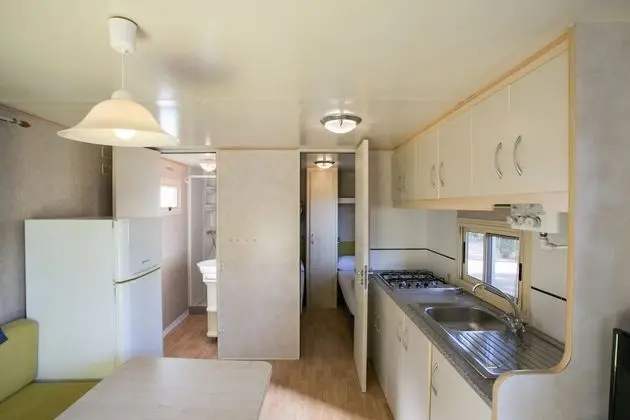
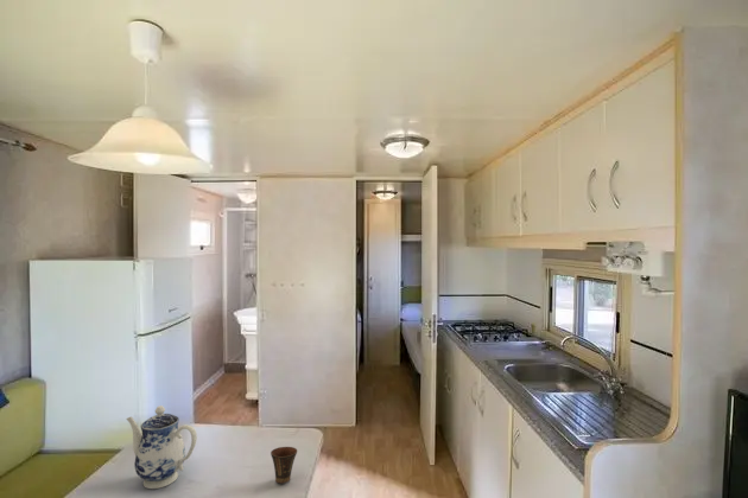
+ cup [270,446,298,484]
+ teapot [125,404,198,490]
